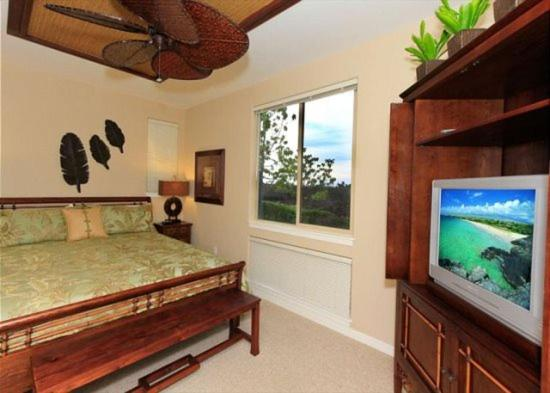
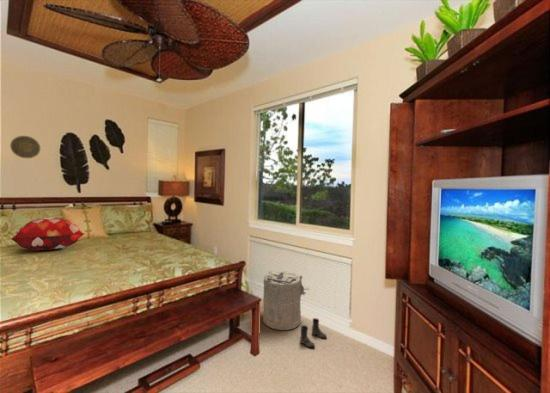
+ laundry hamper [262,269,310,331]
+ boots [299,317,328,349]
+ decorative plate [9,135,41,159]
+ decorative pillow [10,217,85,251]
